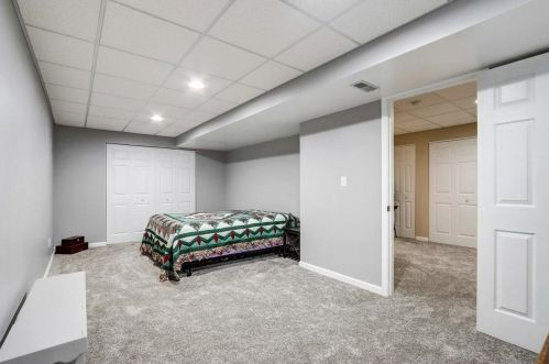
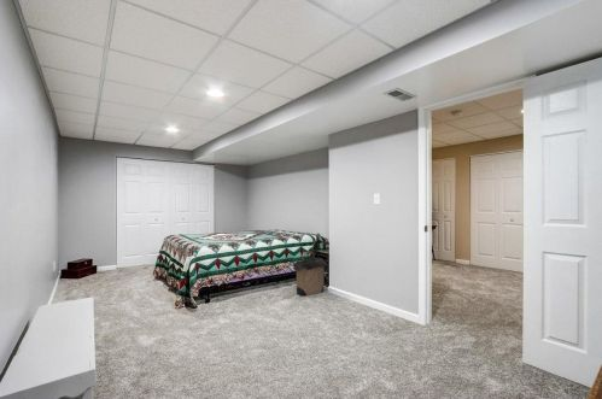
+ laundry hamper [292,251,329,298]
